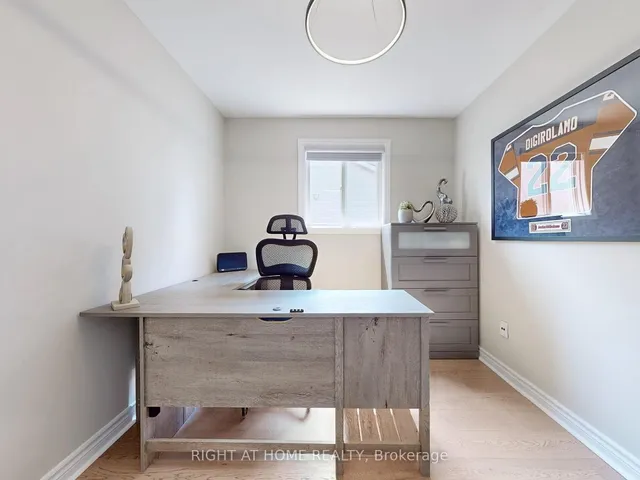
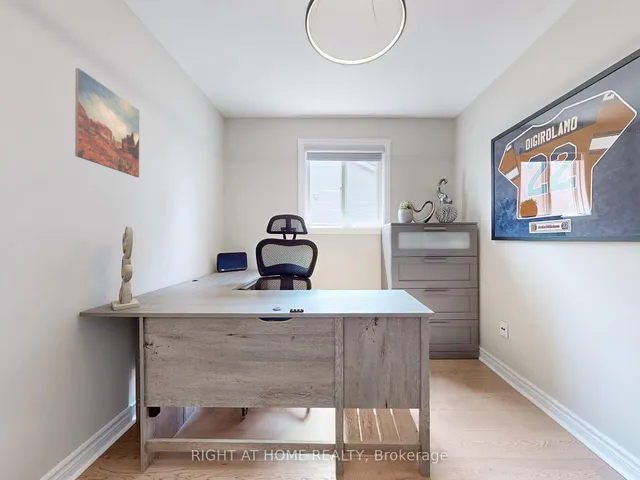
+ wall art [74,67,140,178]
